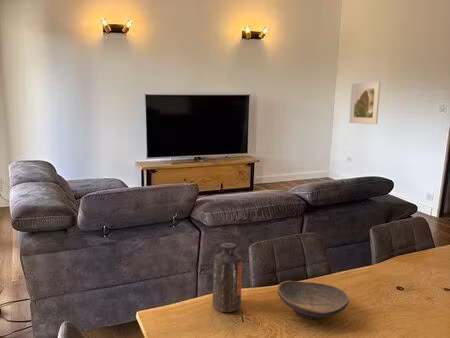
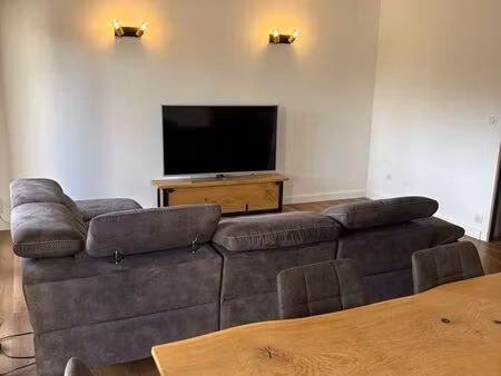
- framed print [348,81,381,125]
- decorative bowl [277,280,350,320]
- bottle [211,242,243,313]
